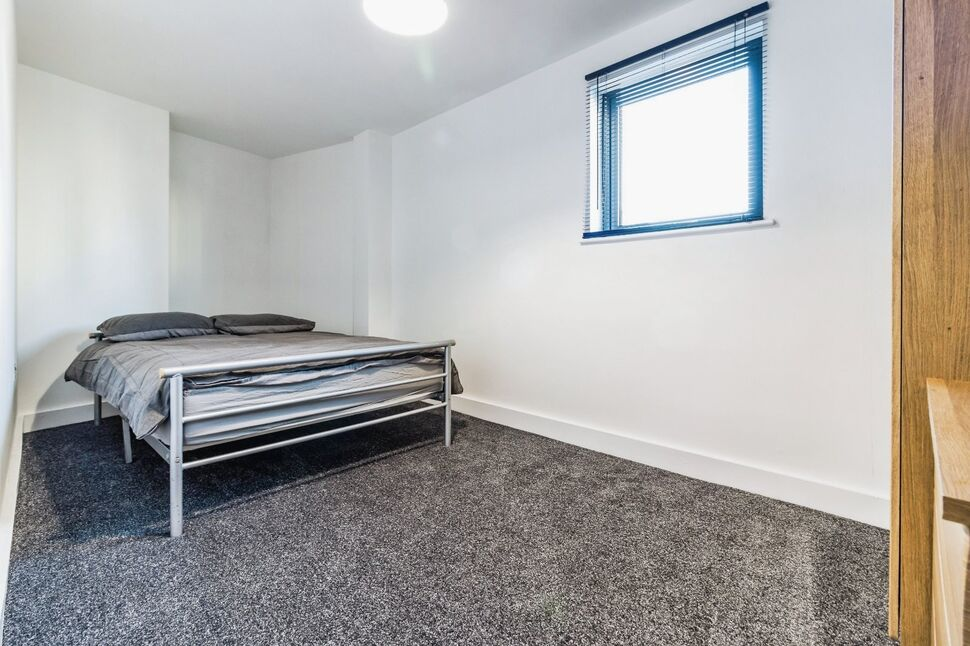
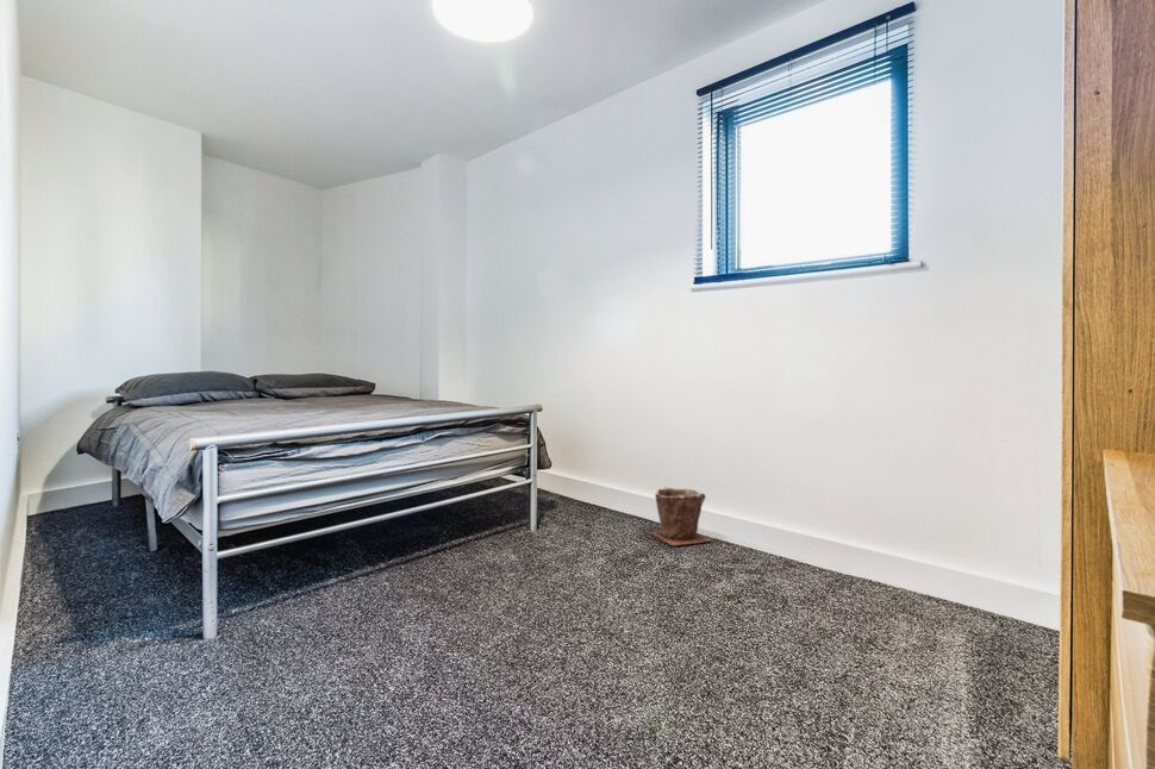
+ plant pot [649,486,712,546]
